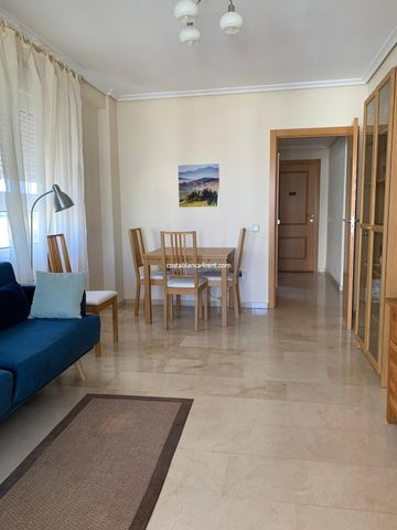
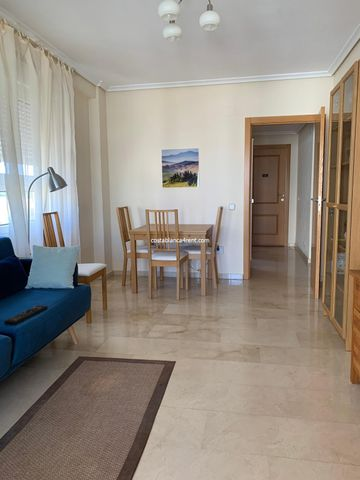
+ remote control [3,304,49,325]
